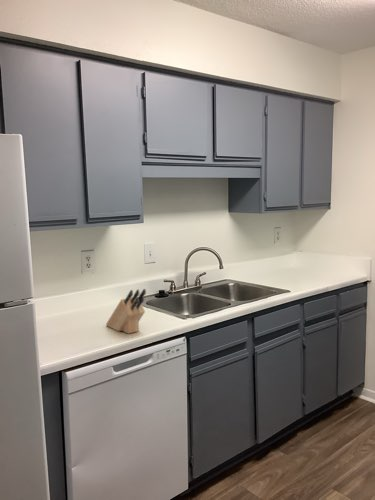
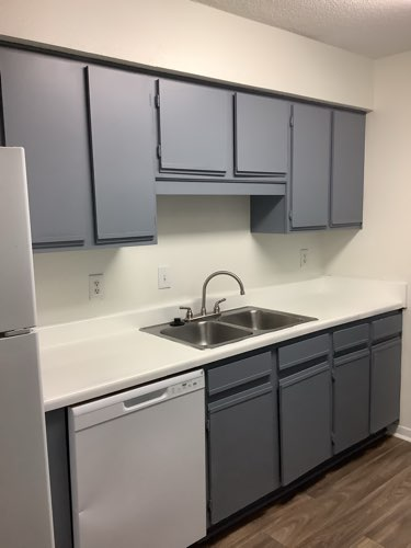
- knife block [105,288,147,335]
